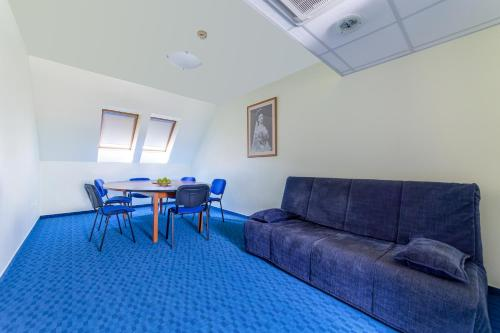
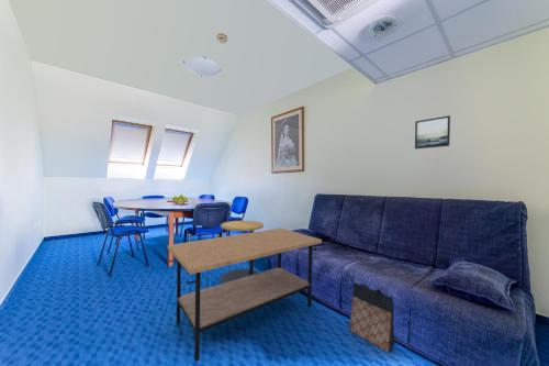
+ side table [219,220,265,285]
+ bag [348,281,395,354]
+ coffee table [167,228,323,363]
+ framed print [414,114,451,149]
